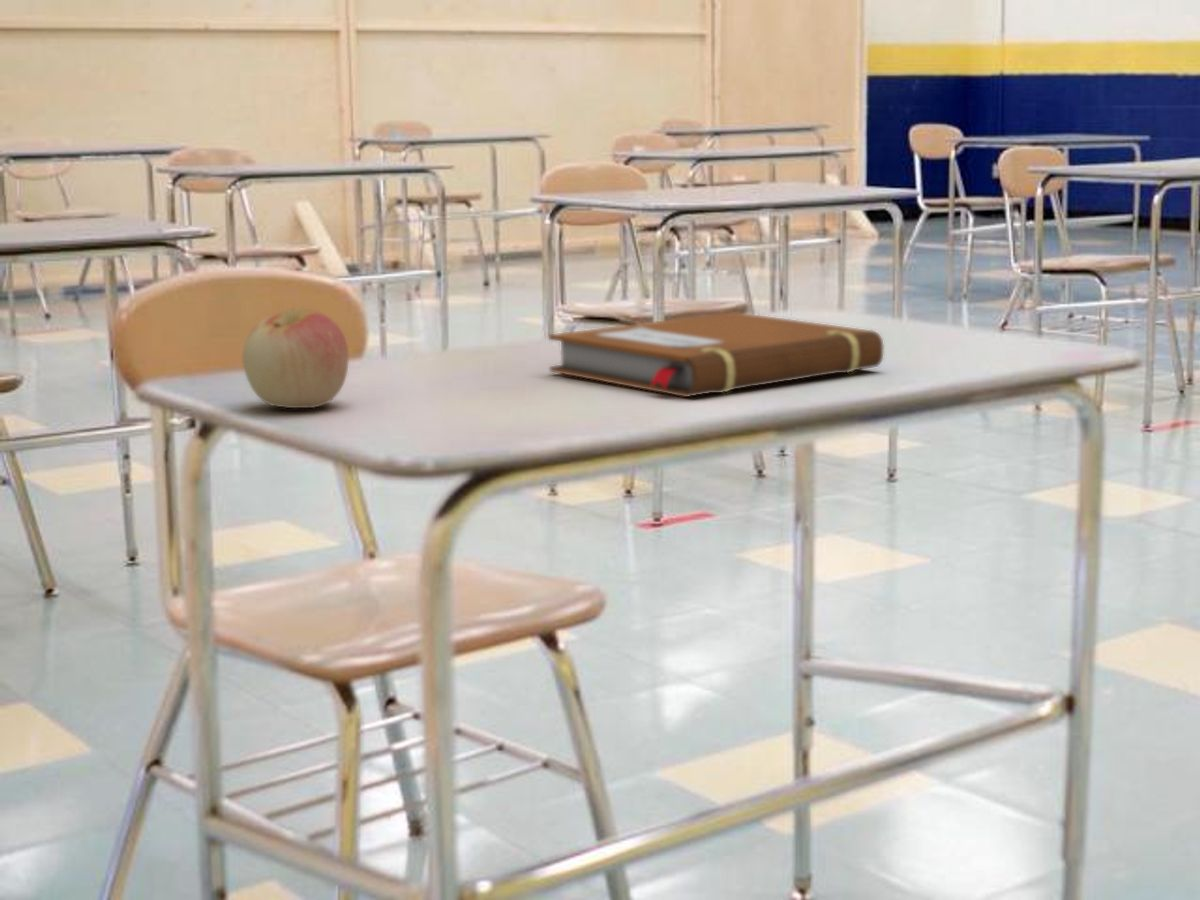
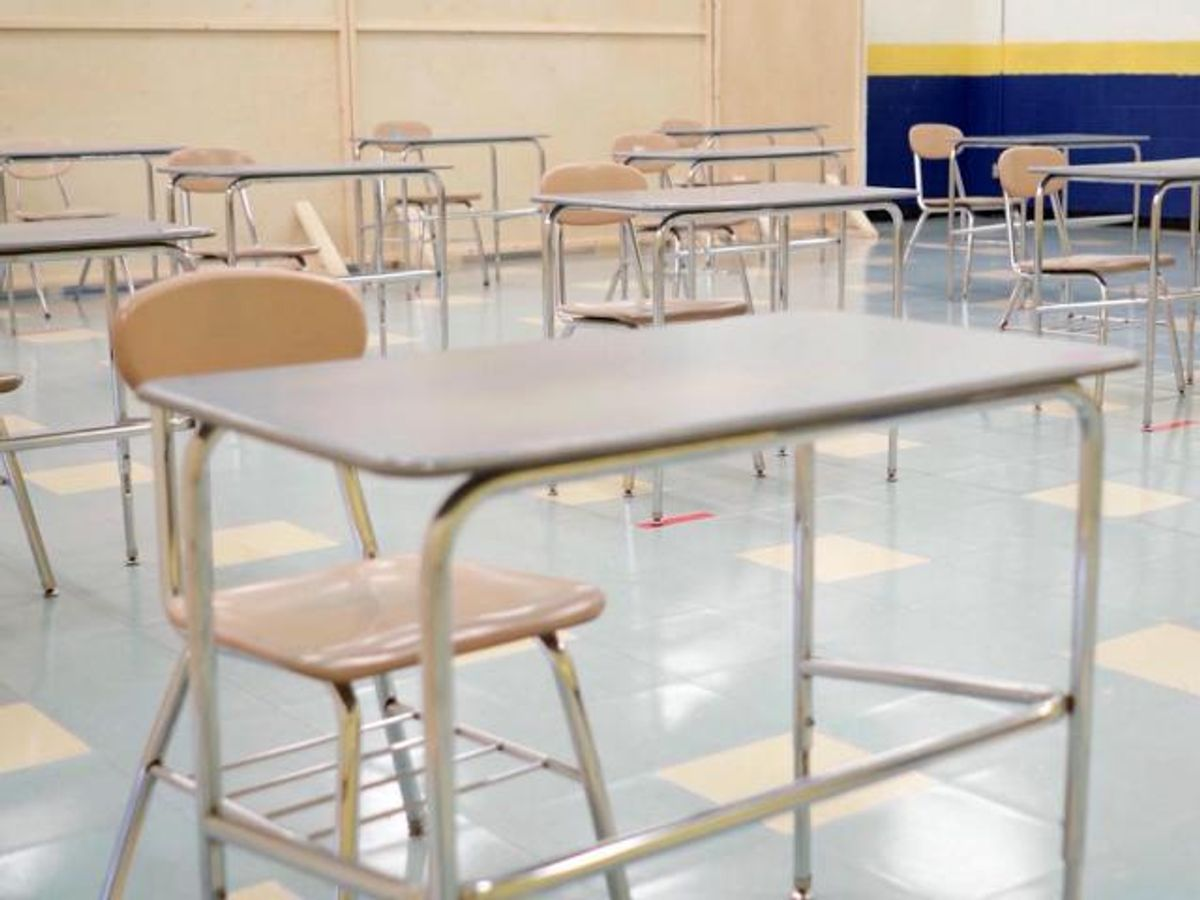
- apple [241,306,350,409]
- notebook [548,311,884,398]
